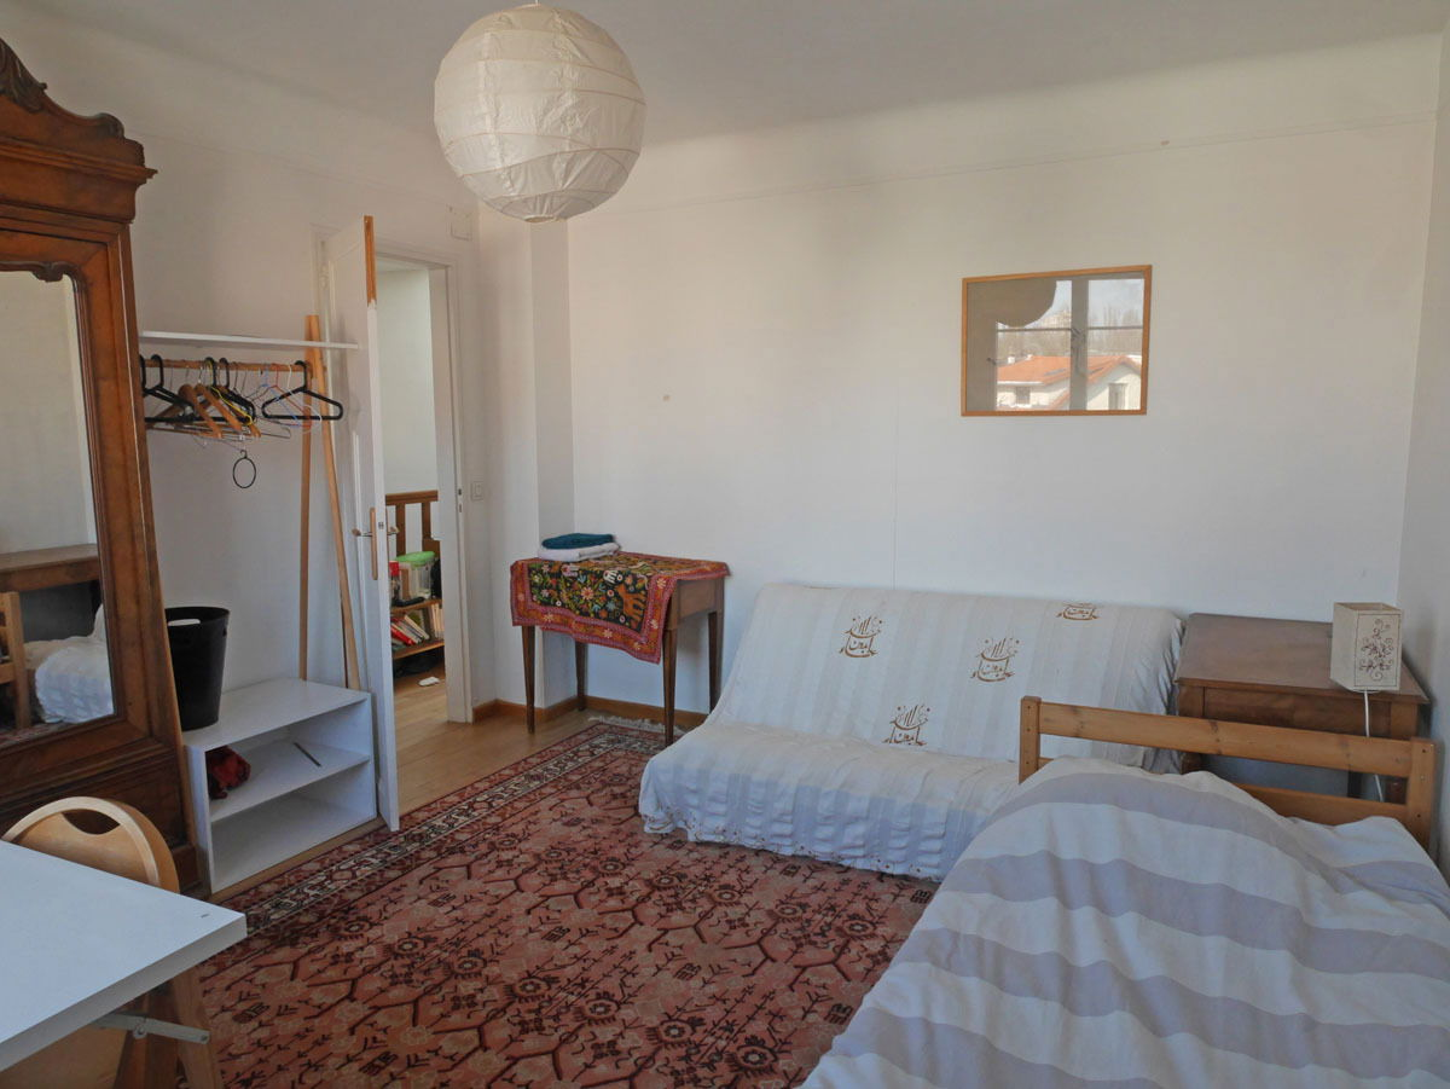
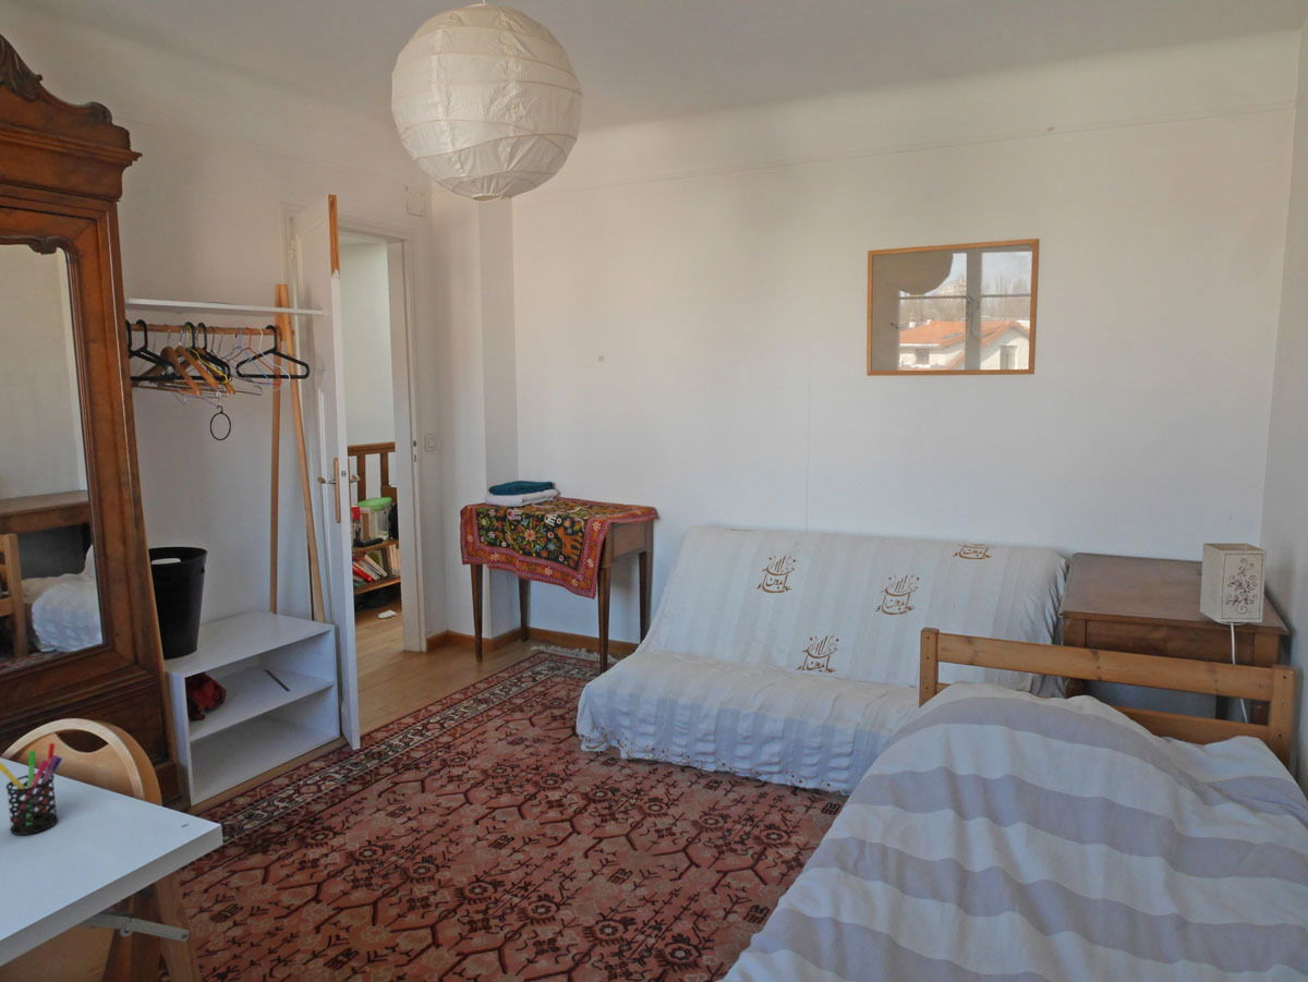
+ pen holder [0,742,63,836]
